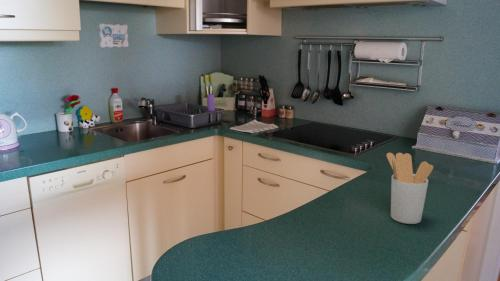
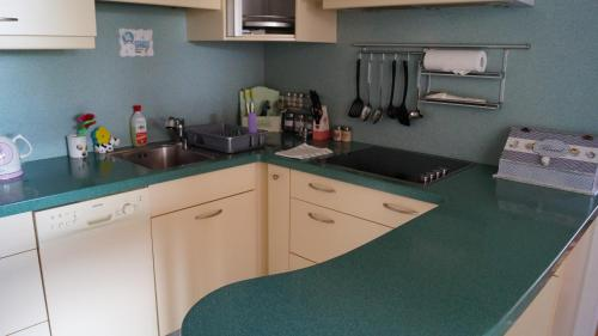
- utensil holder [386,152,434,225]
